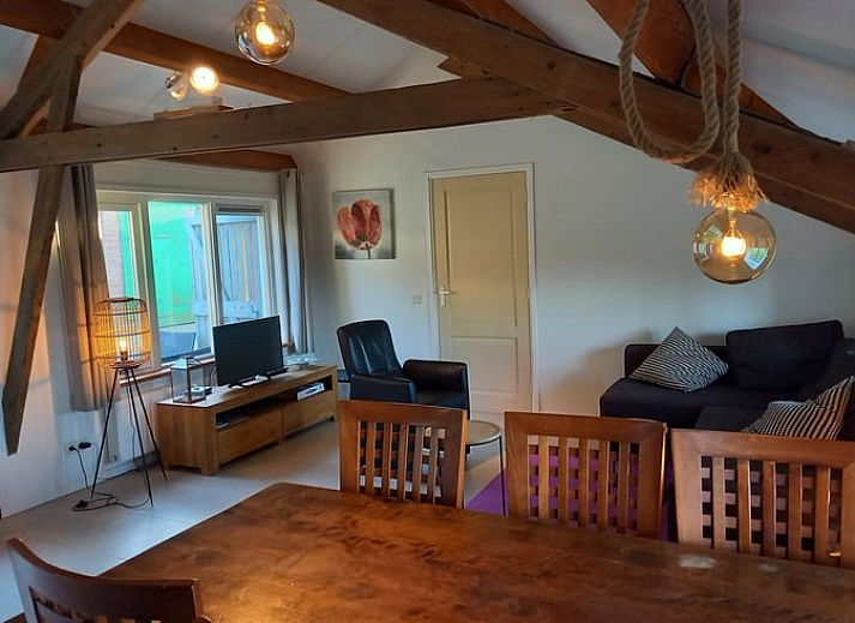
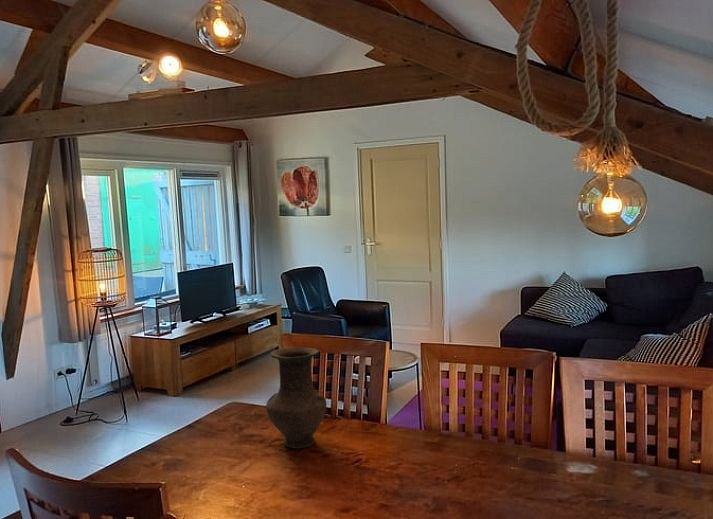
+ vase [265,346,327,449]
